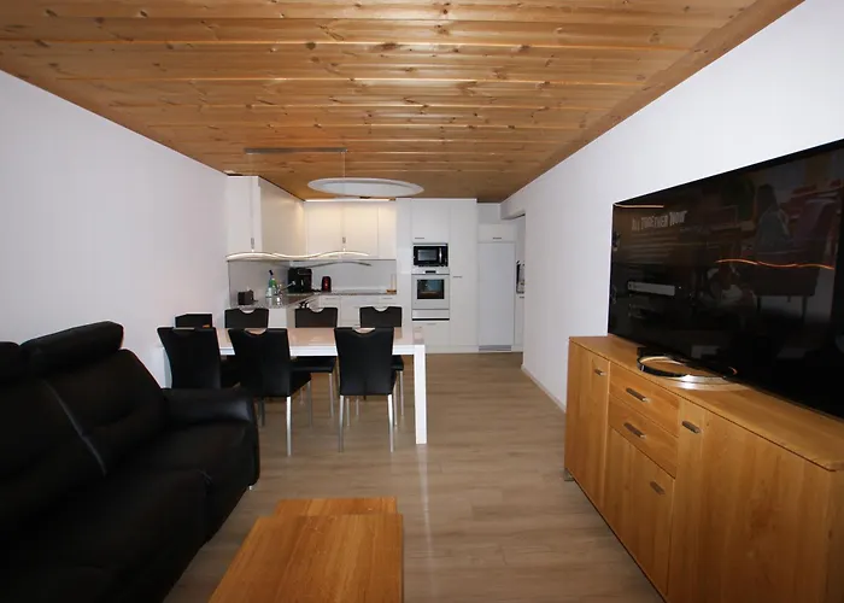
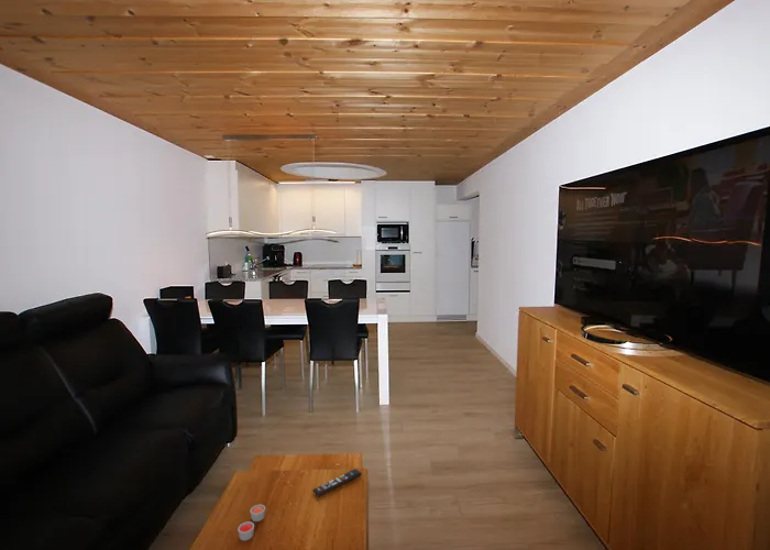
+ candle [237,504,266,541]
+ remote control [311,468,363,497]
